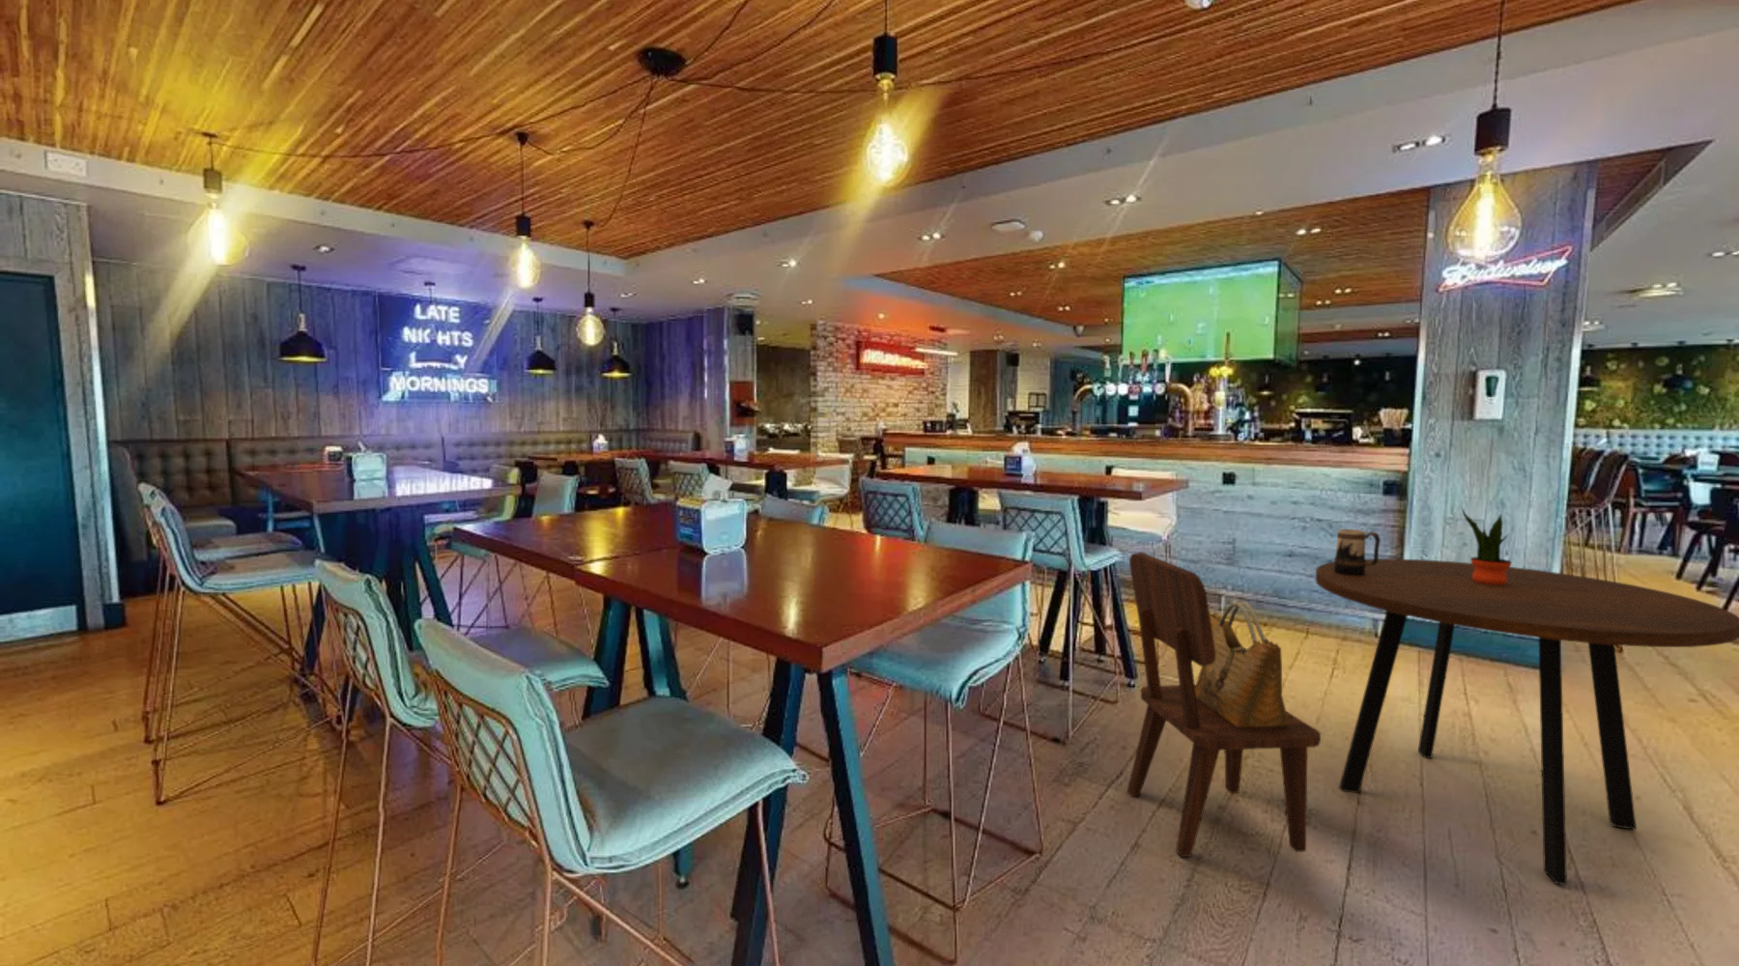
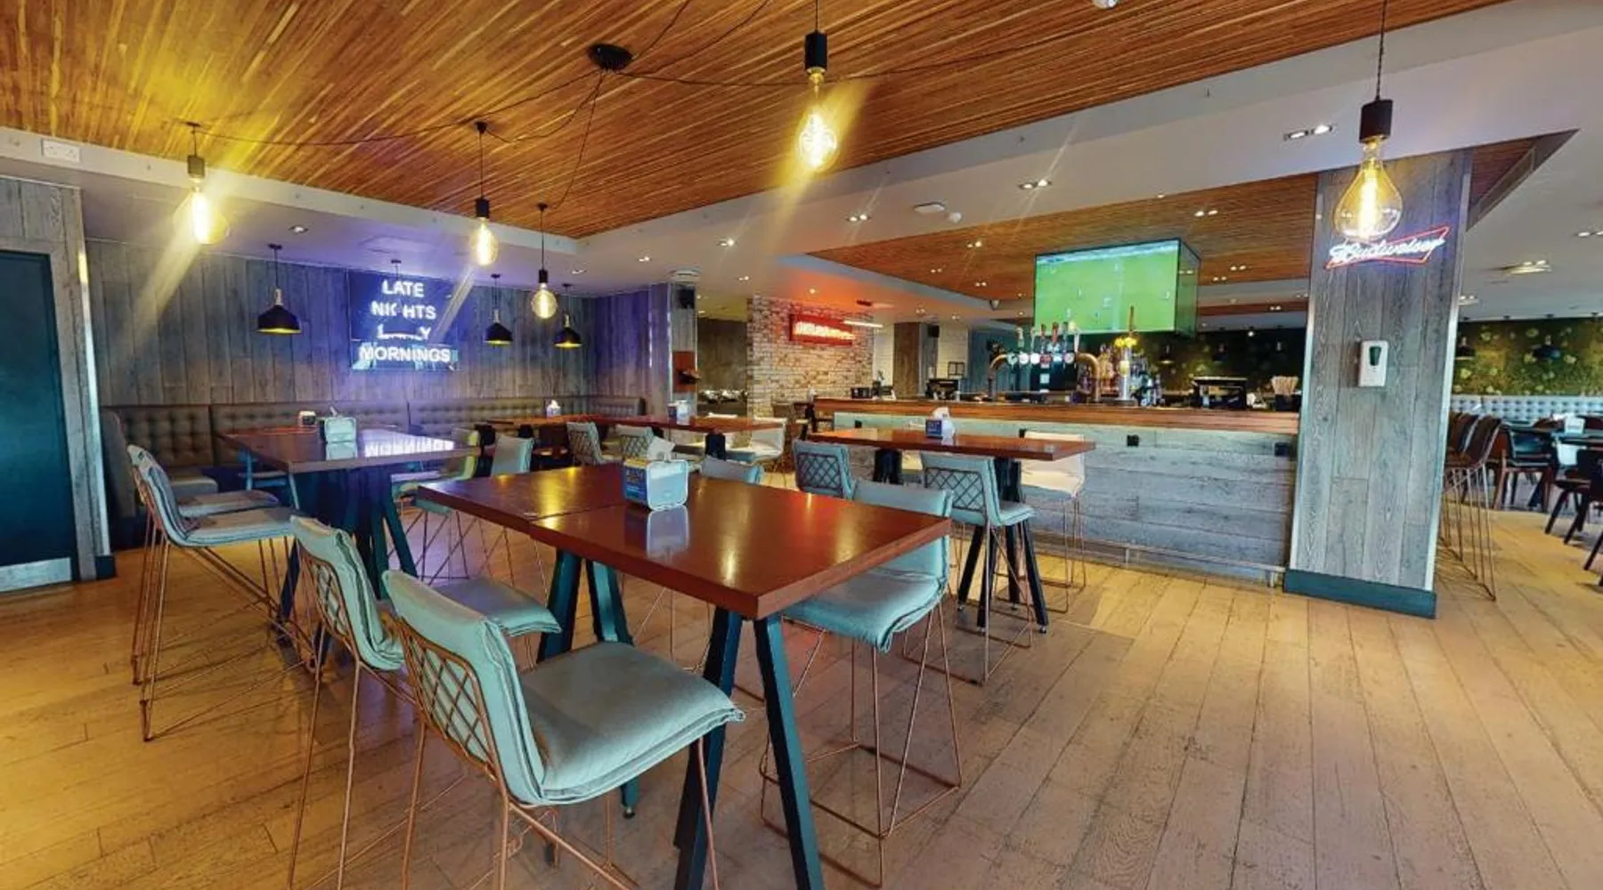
- potted plant [1459,506,1513,585]
- beer mug [1333,528,1381,576]
- grocery bag [1195,601,1289,728]
- dining chair [1125,551,1321,858]
- dining table [1314,558,1739,886]
